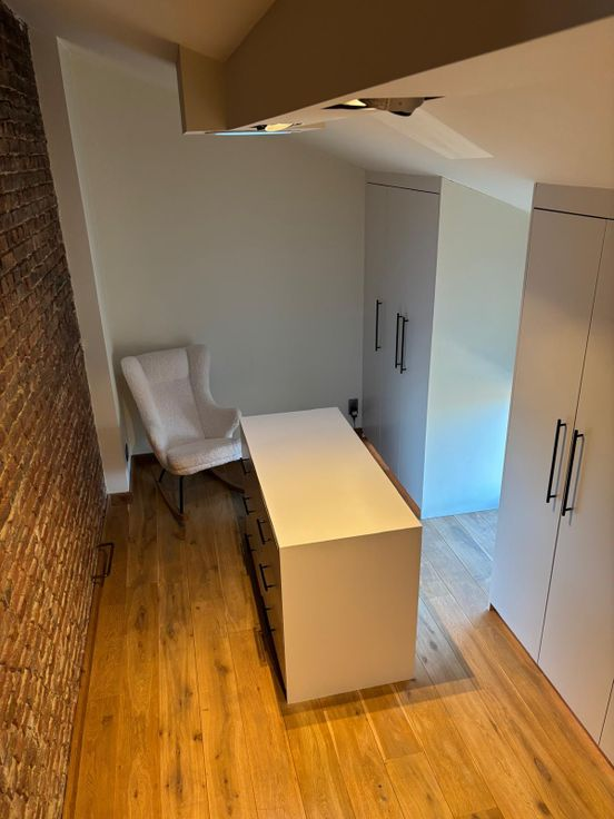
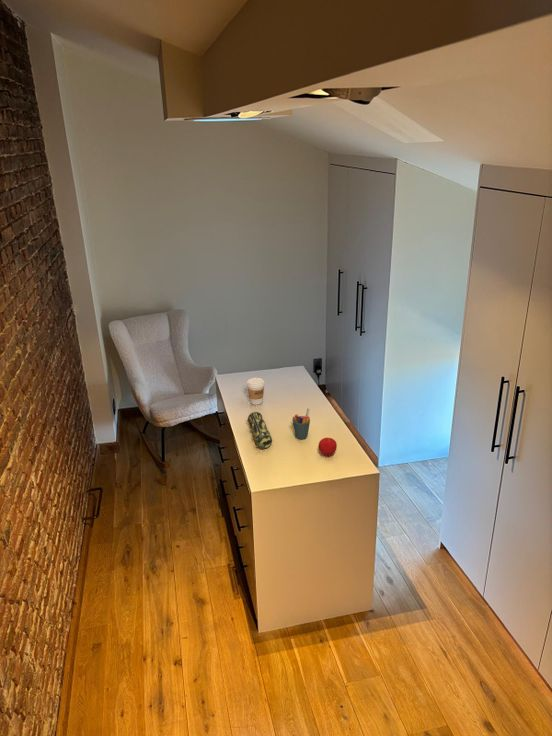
+ apple [318,437,338,457]
+ pen holder [291,407,311,440]
+ coffee cup [246,377,265,406]
+ pencil case [247,411,273,450]
